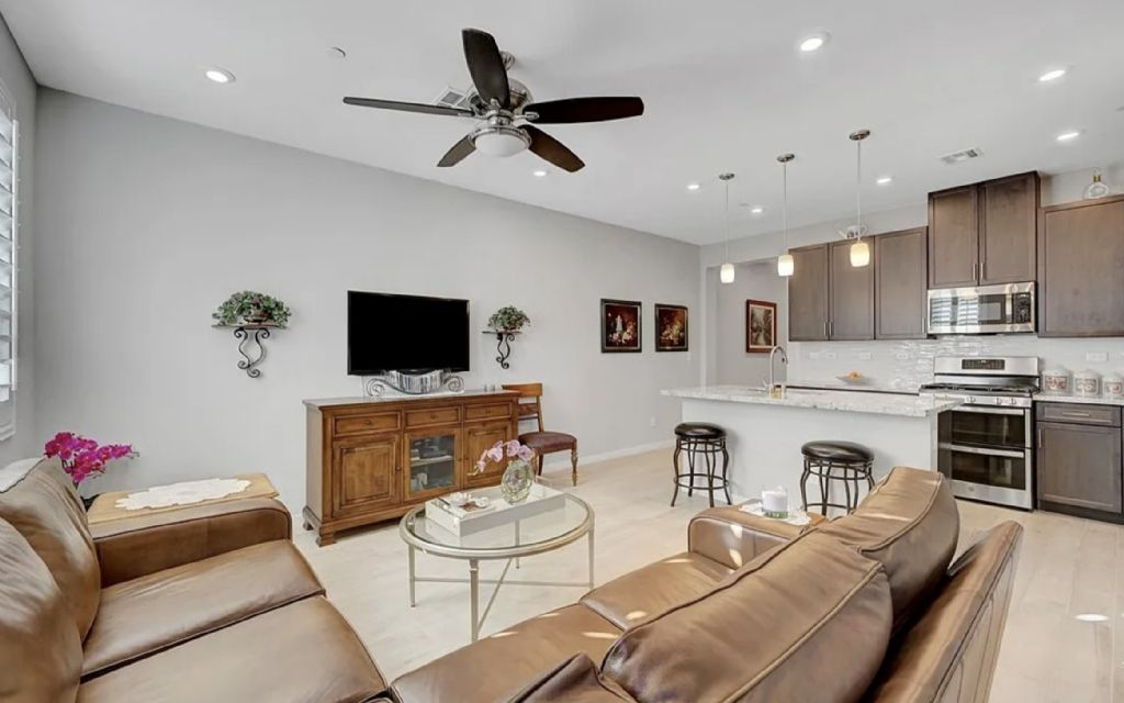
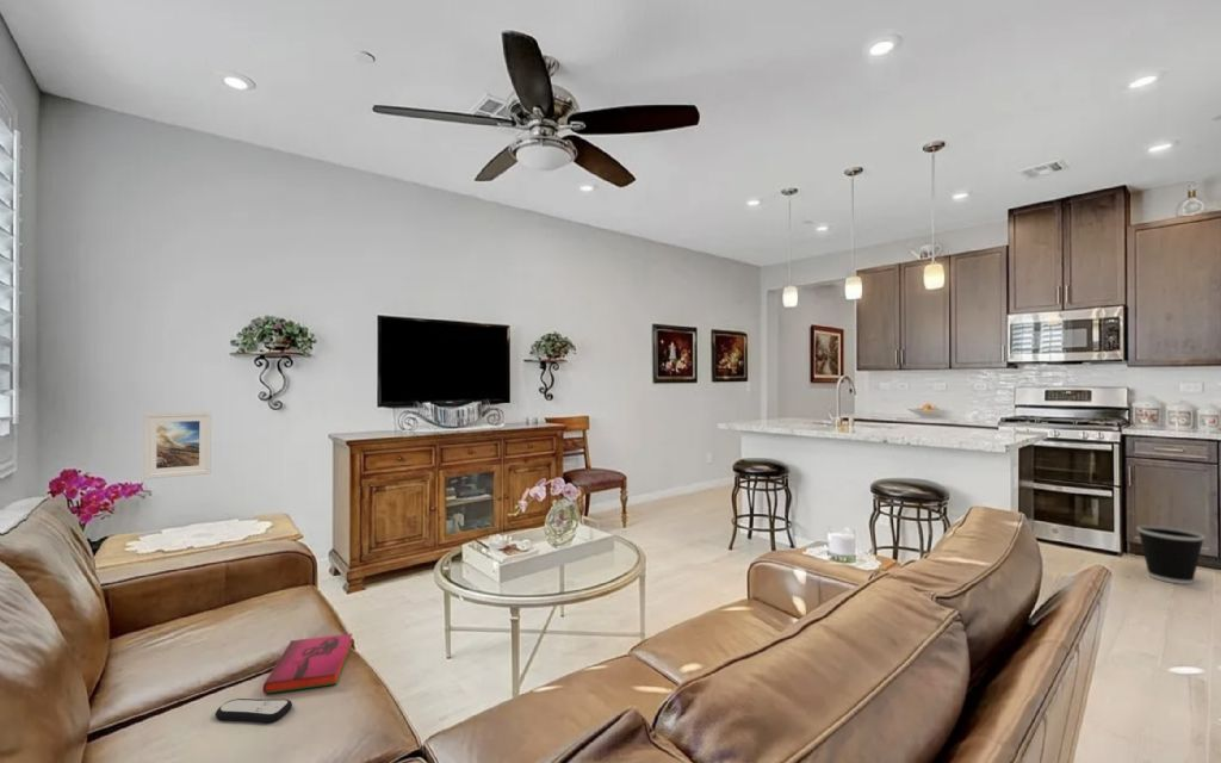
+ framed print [142,410,212,480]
+ wastebasket [1135,525,1207,585]
+ remote control [215,697,293,724]
+ hardback book [262,633,354,695]
